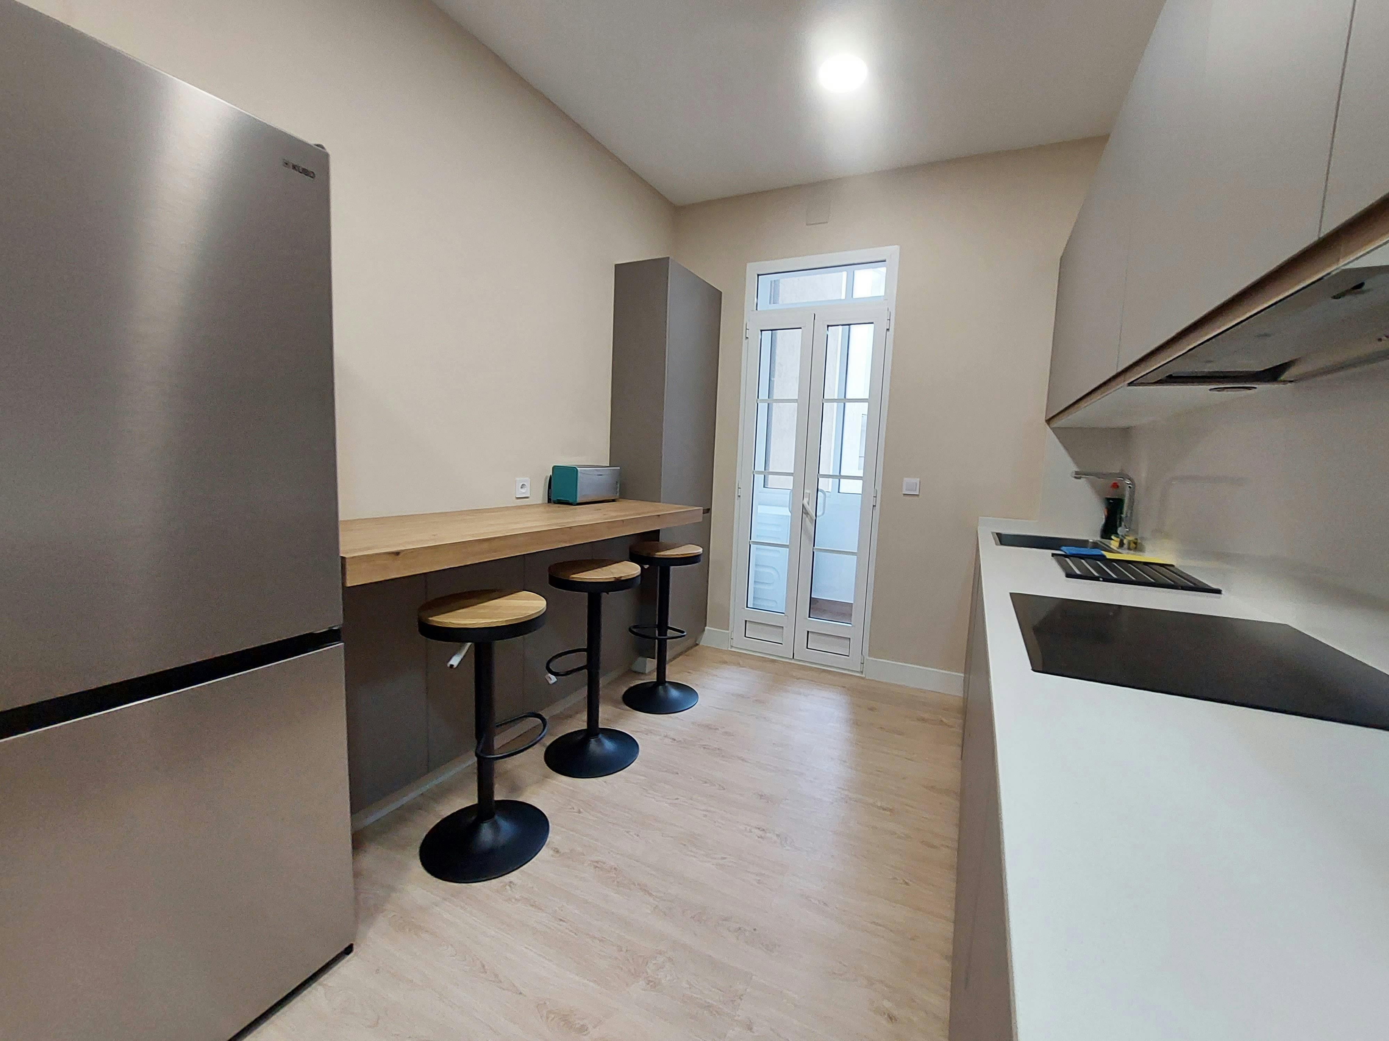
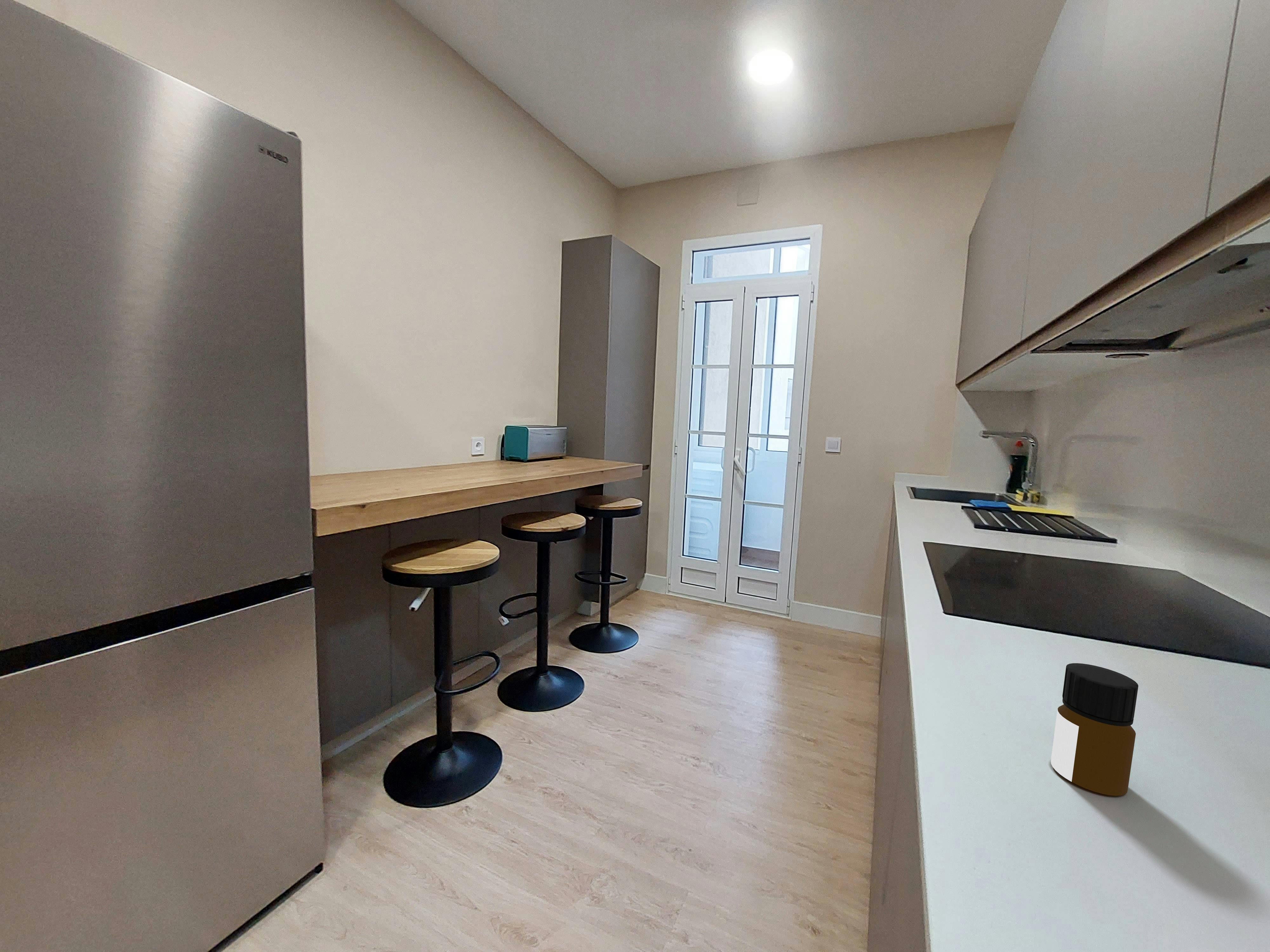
+ bottle [1051,663,1139,796]
